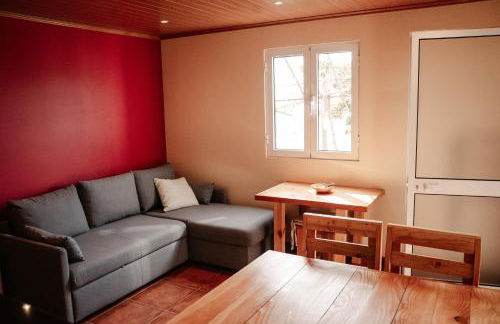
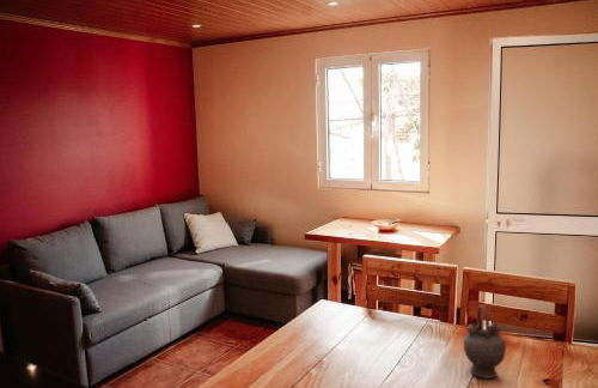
+ teapot [462,304,507,380]
